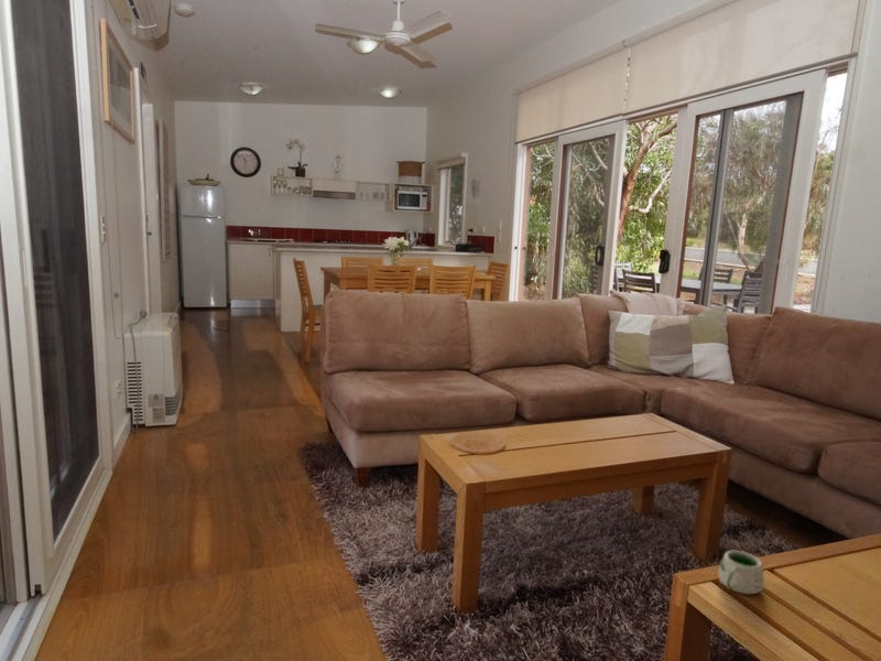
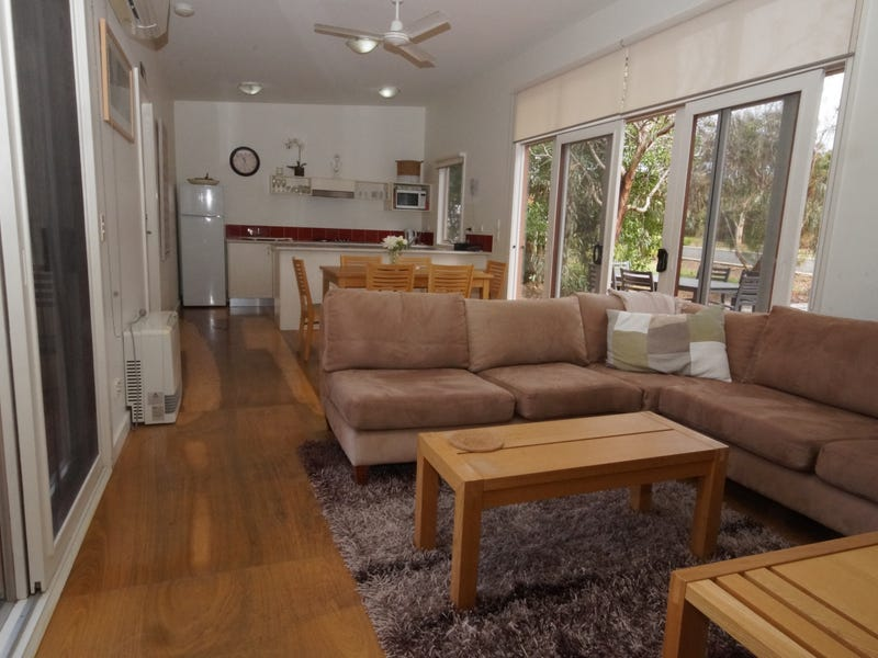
- mug [718,550,765,595]
